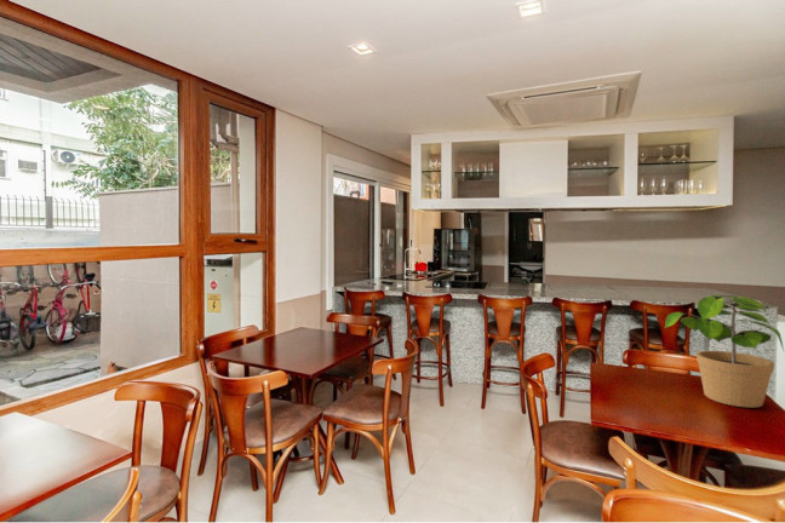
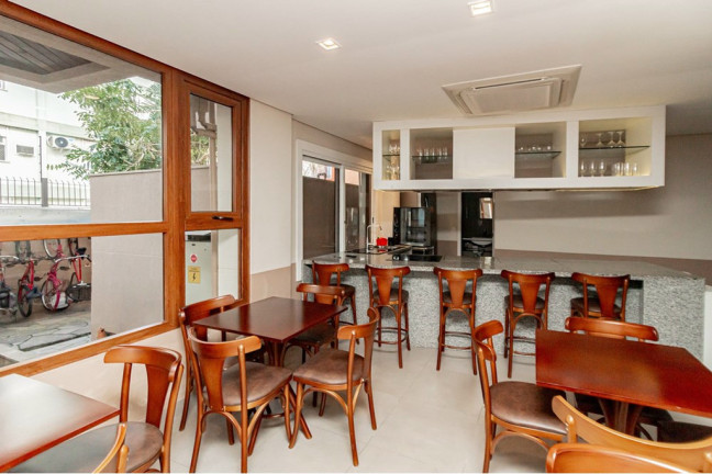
- potted plant [664,294,785,409]
